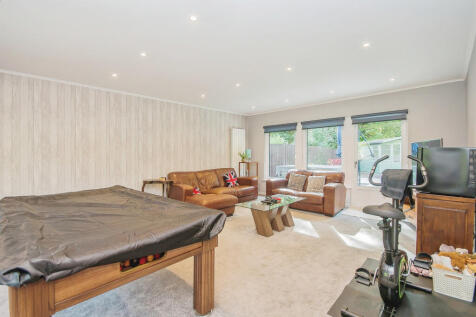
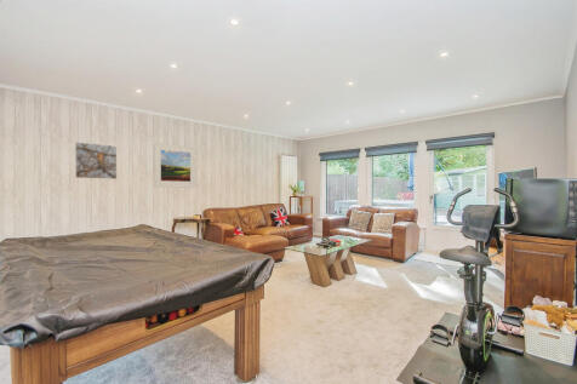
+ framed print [74,142,118,180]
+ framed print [153,142,198,189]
